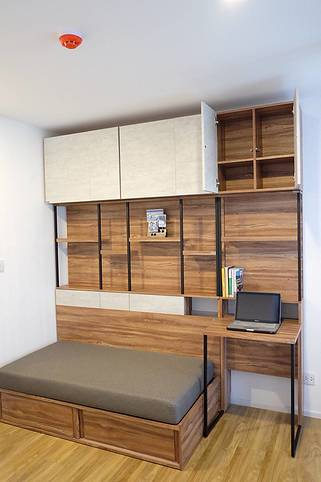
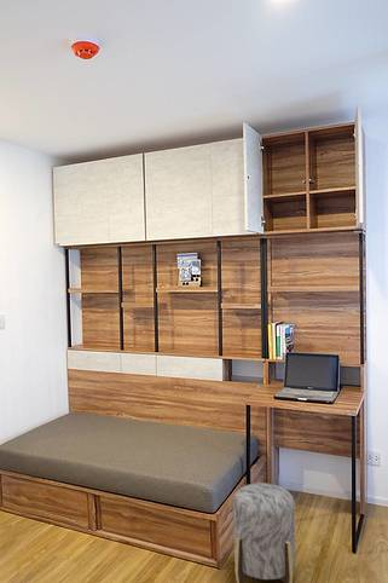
+ stool [232,481,296,583]
